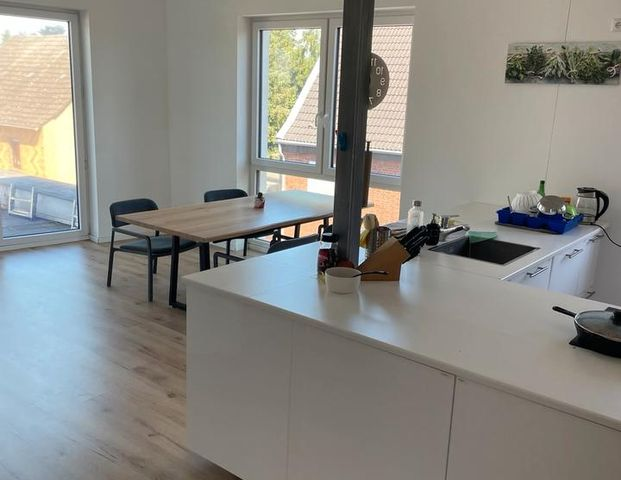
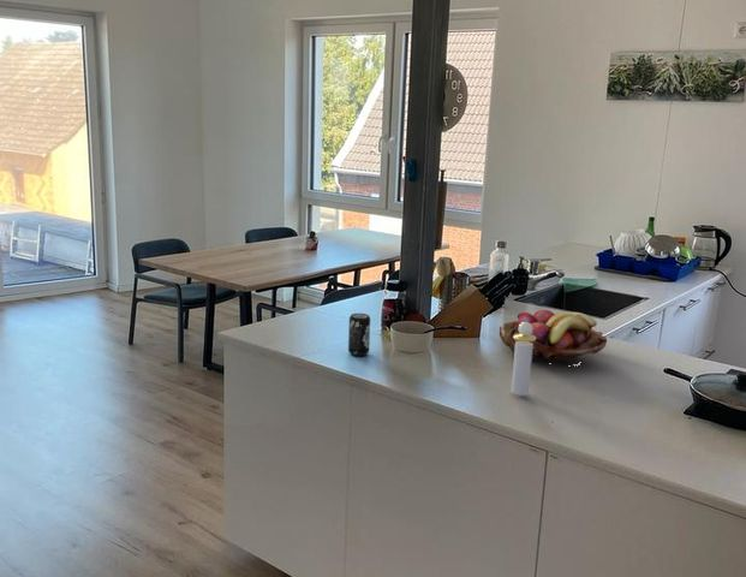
+ beverage can [347,313,371,357]
+ fruit basket [499,309,608,365]
+ perfume bottle [511,322,536,397]
